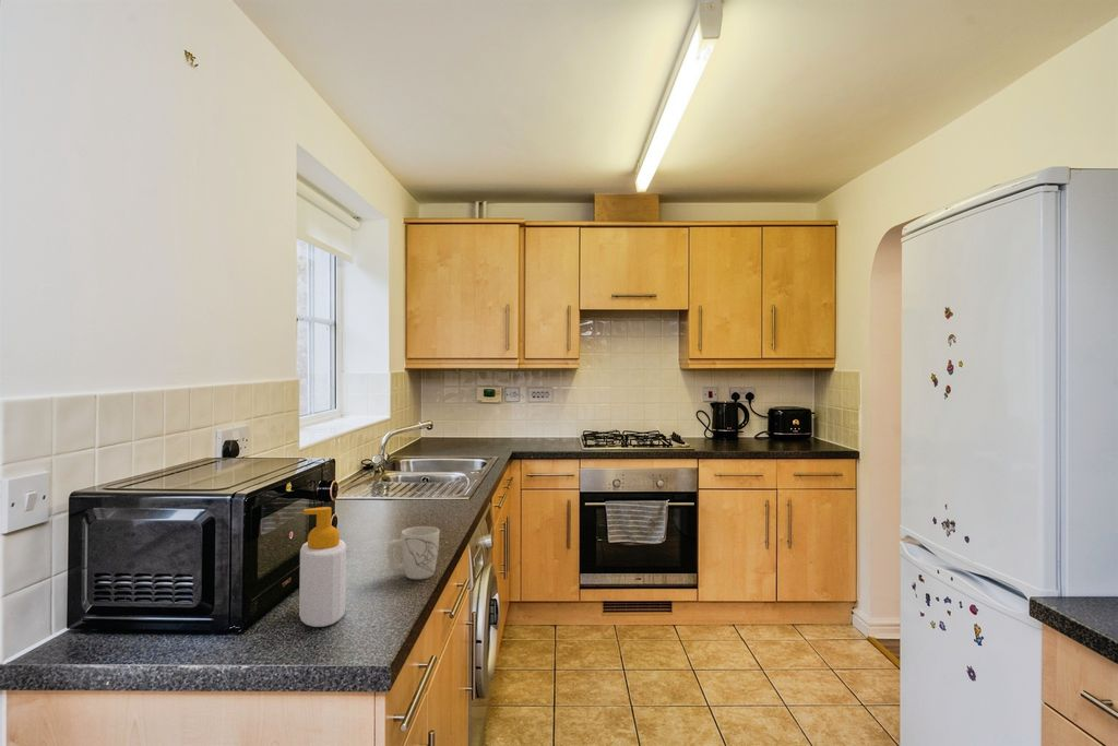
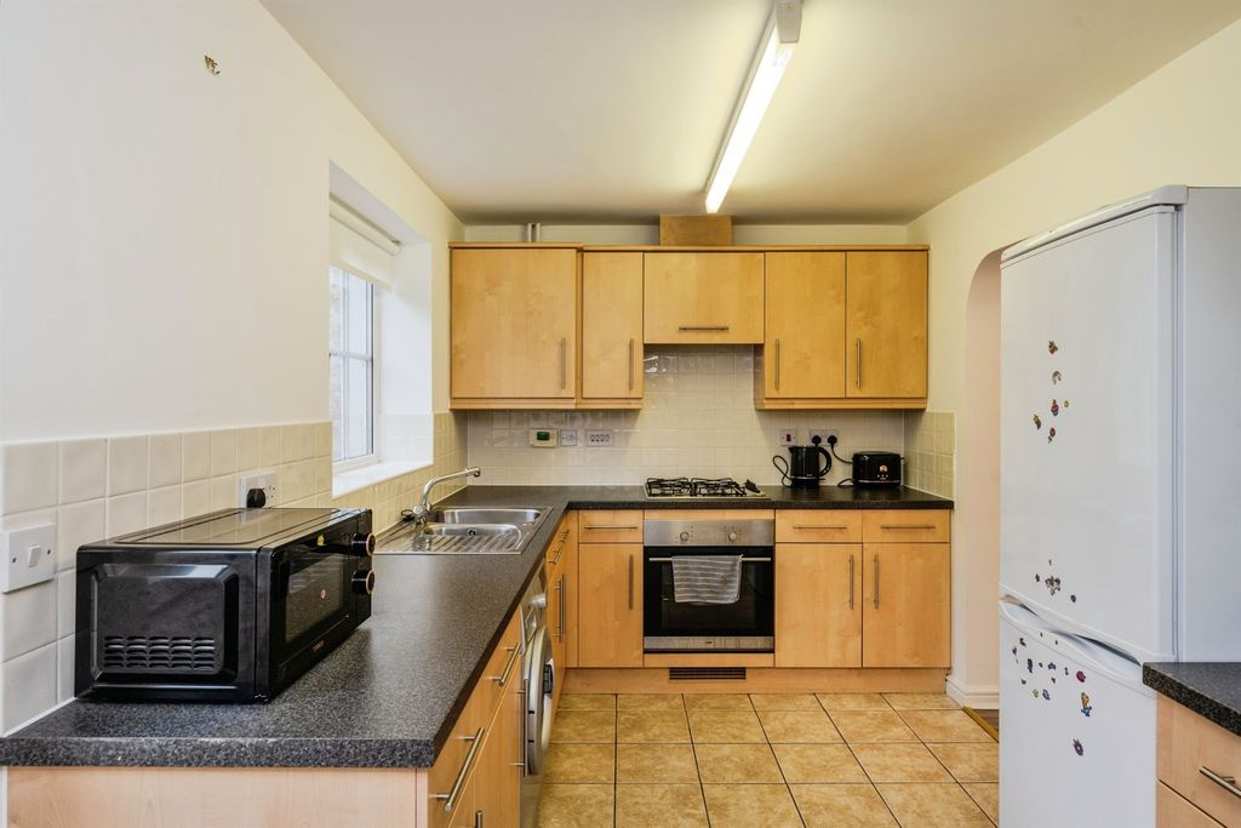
- mug [386,525,440,580]
- soap bottle [298,506,347,628]
